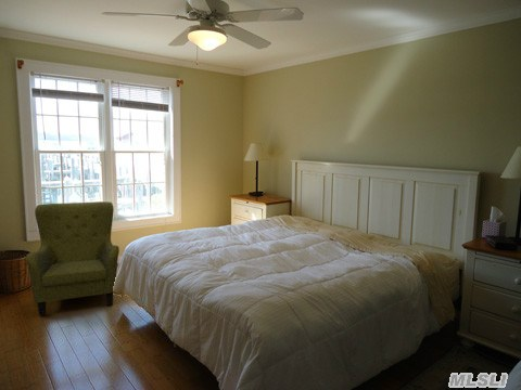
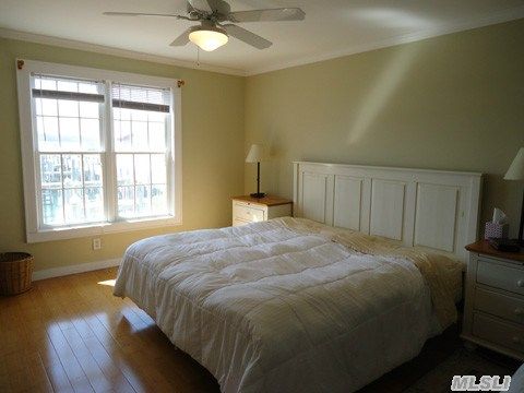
- armchair [25,200,120,317]
